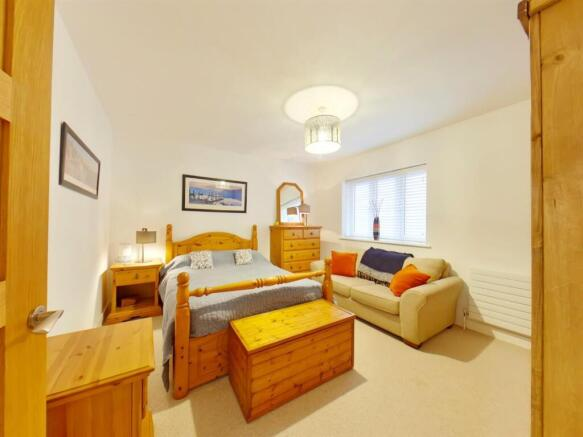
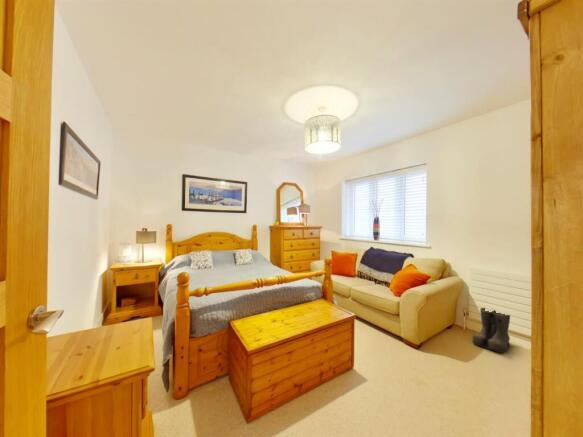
+ boots [471,307,511,353]
